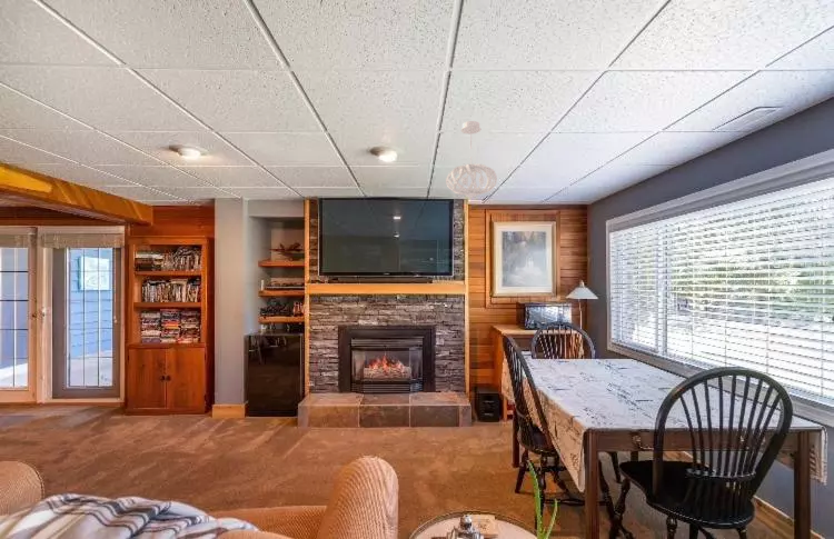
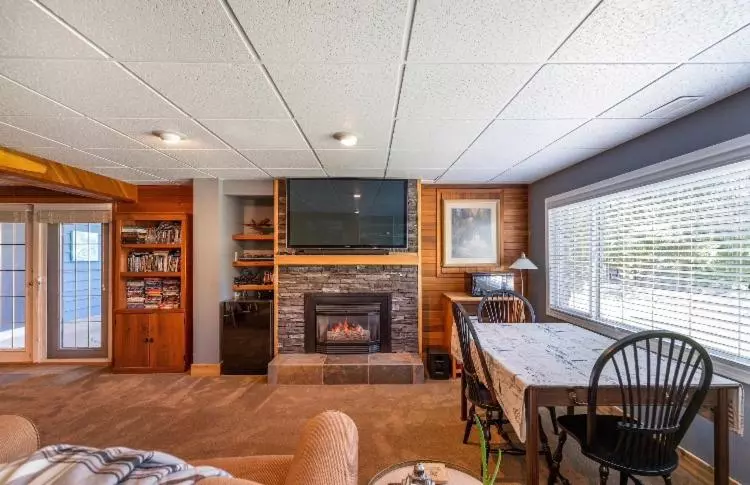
- pendant light [445,120,498,200]
